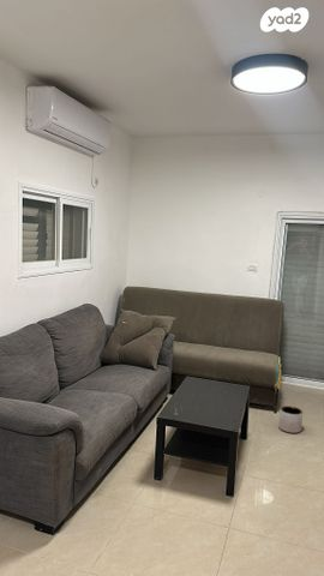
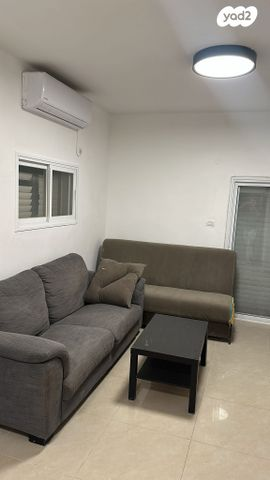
- planter [277,404,304,434]
